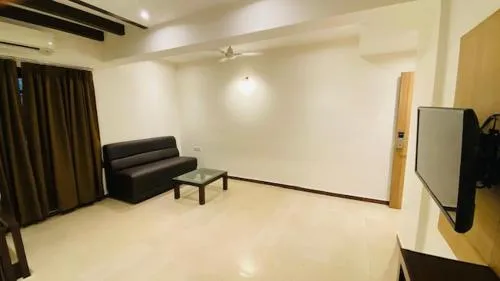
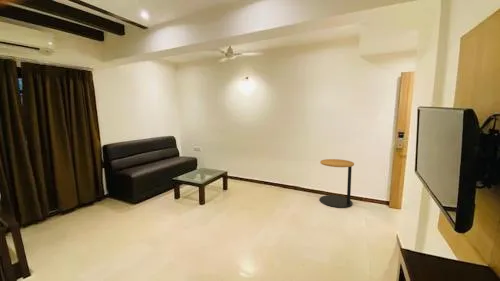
+ side table [319,158,355,209]
